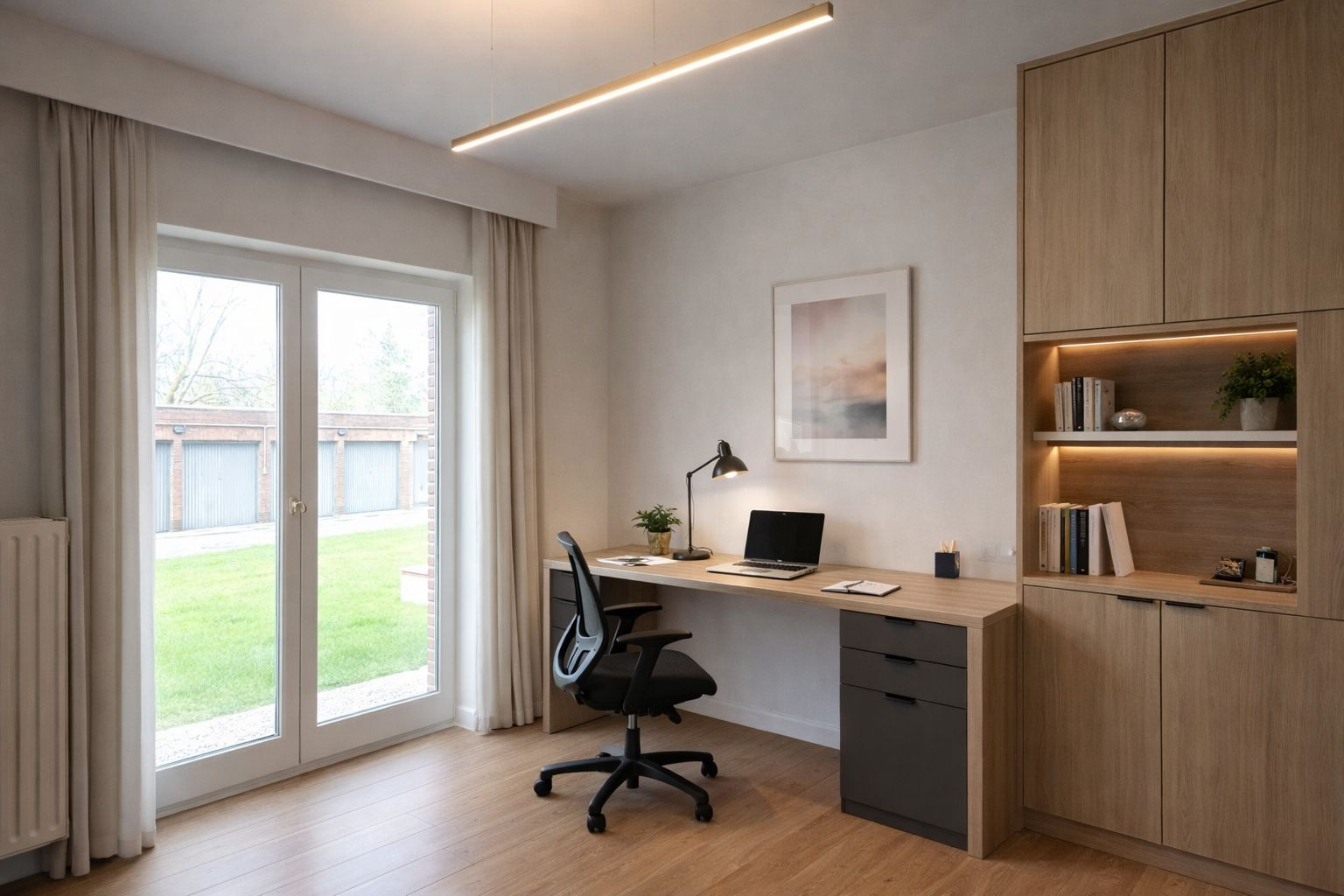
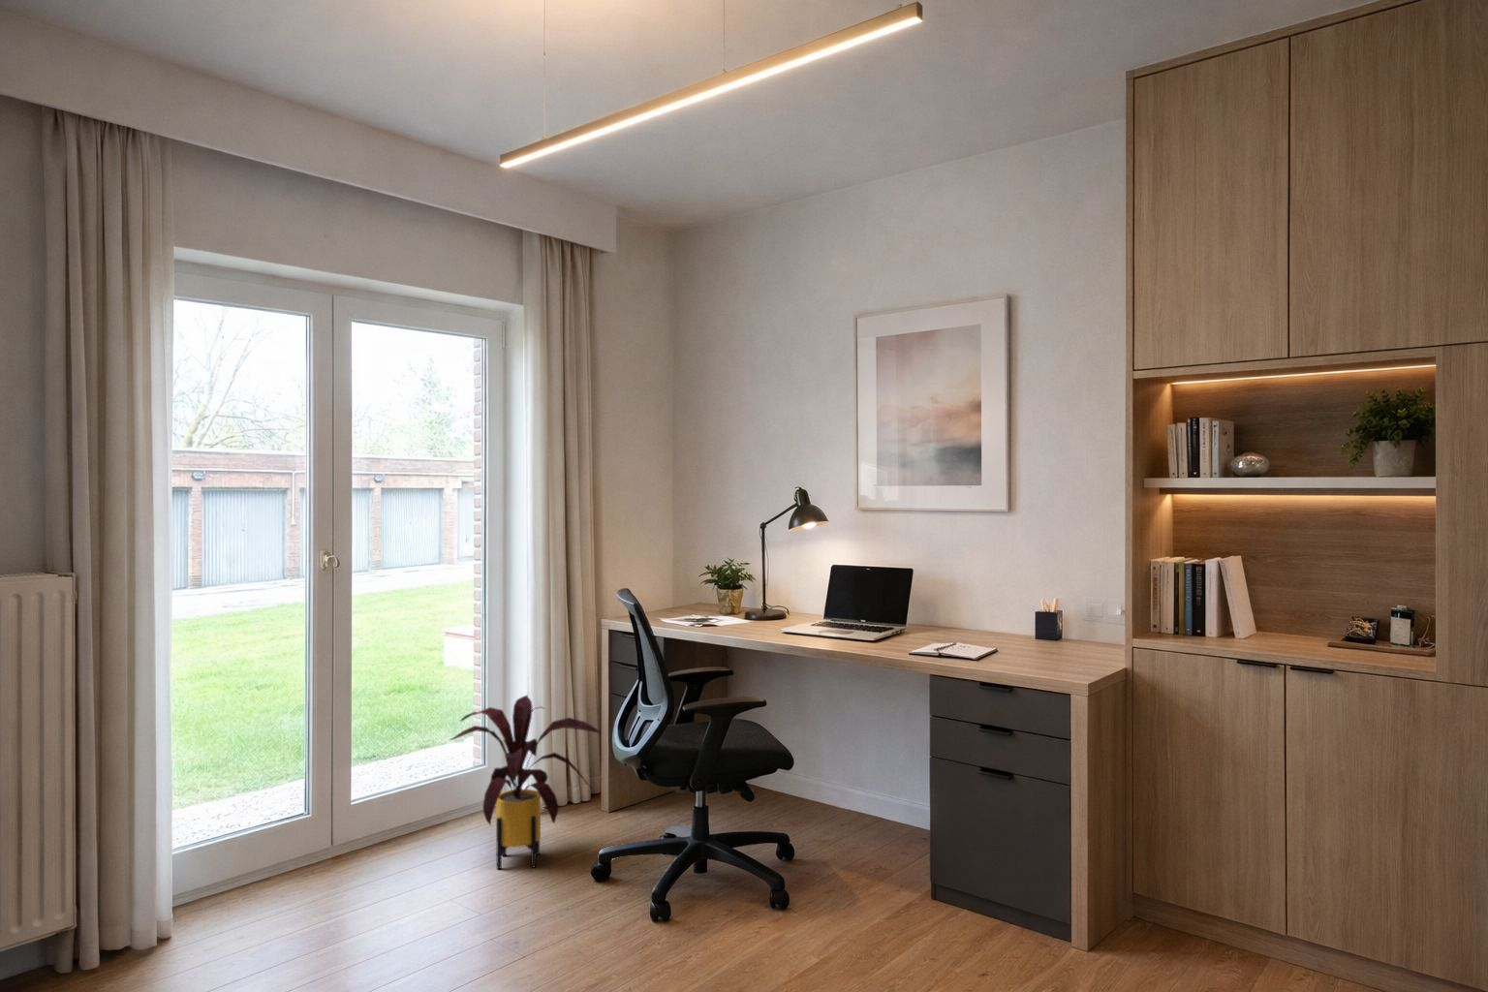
+ house plant [447,694,602,870]
